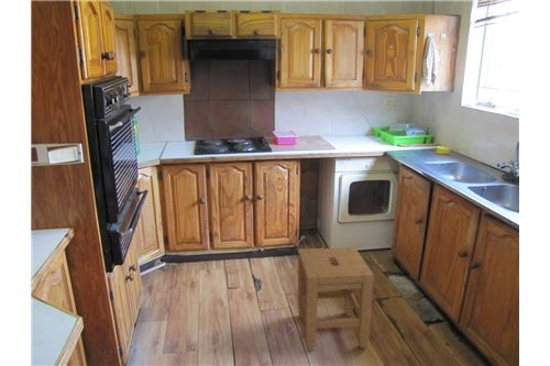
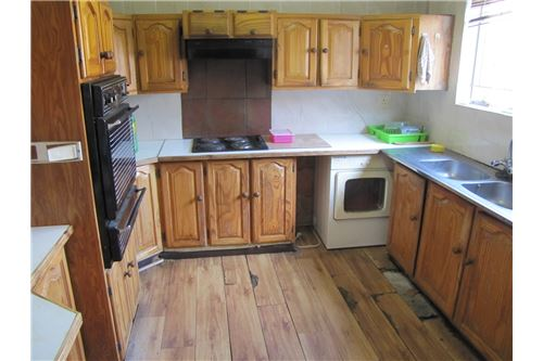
- stool [297,246,375,352]
